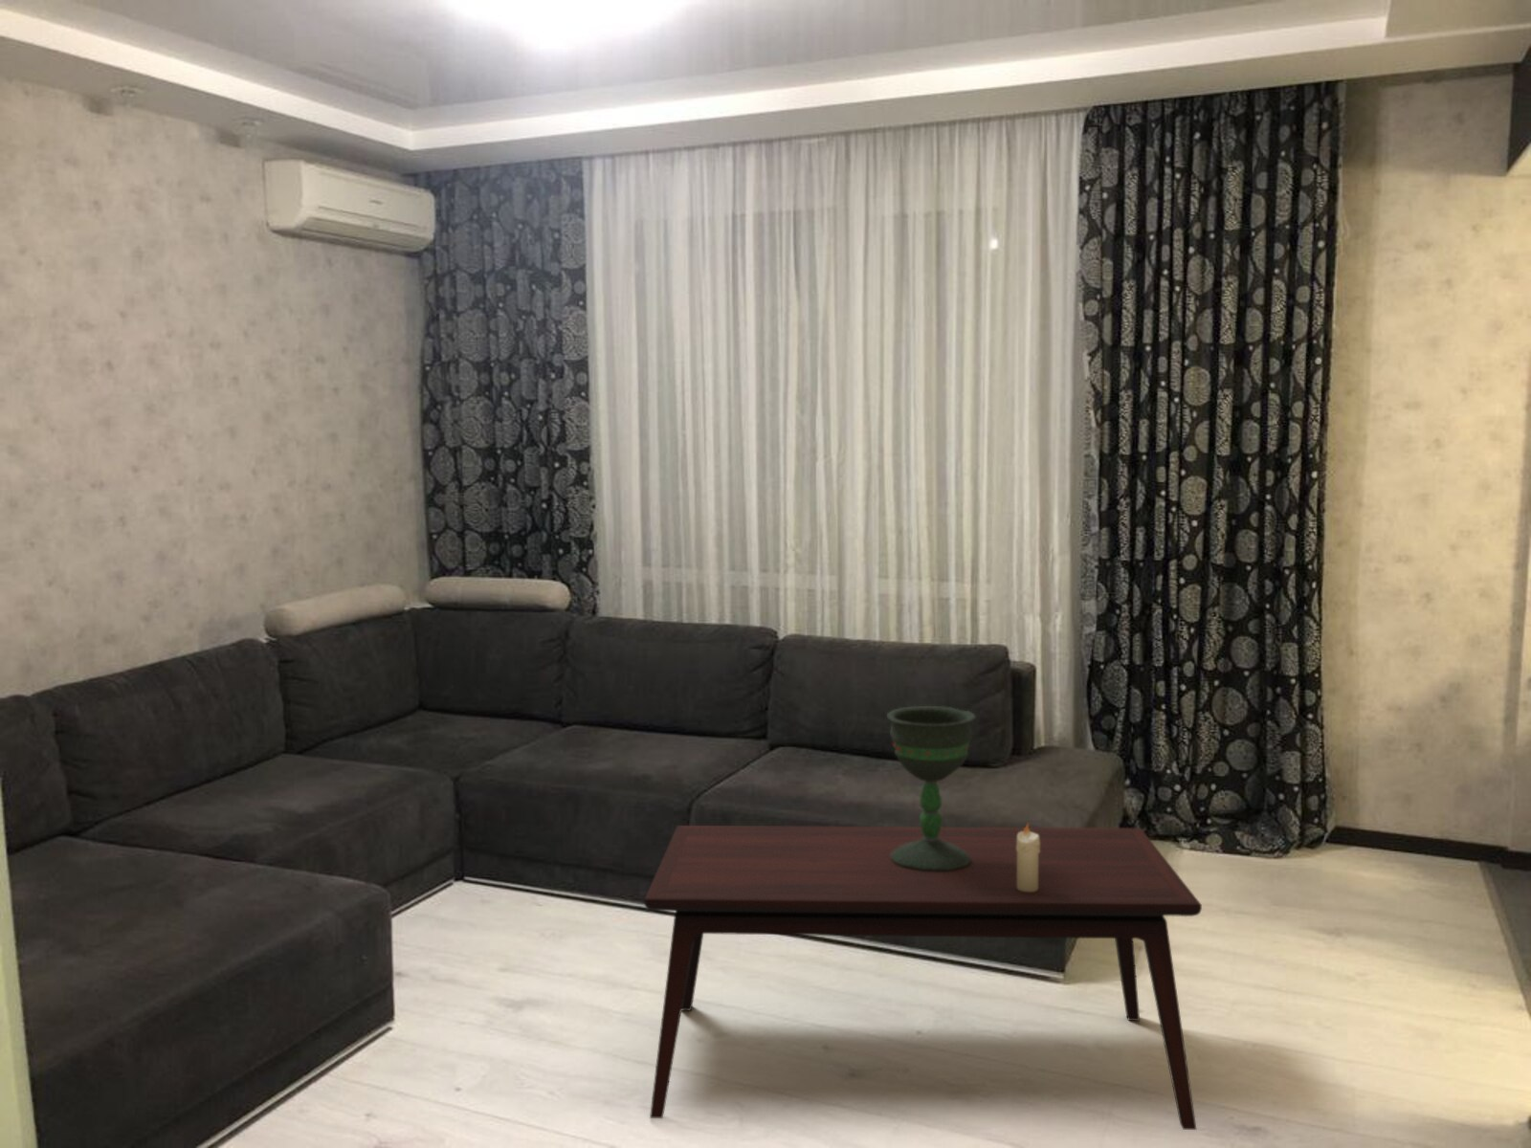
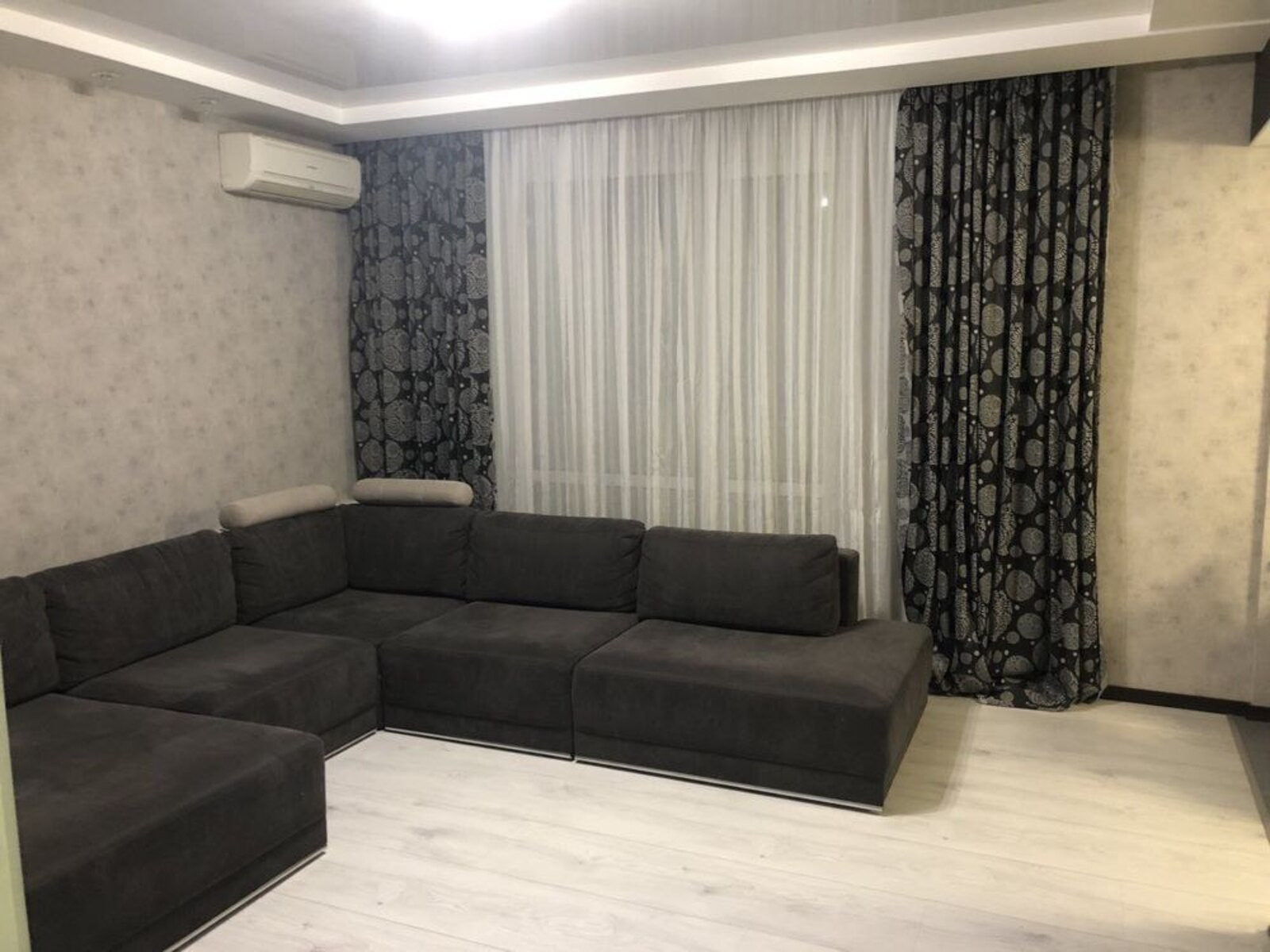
- chalice [886,705,976,872]
- coffee table [643,825,1203,1131]
- candle [1016,821,1040,892]
